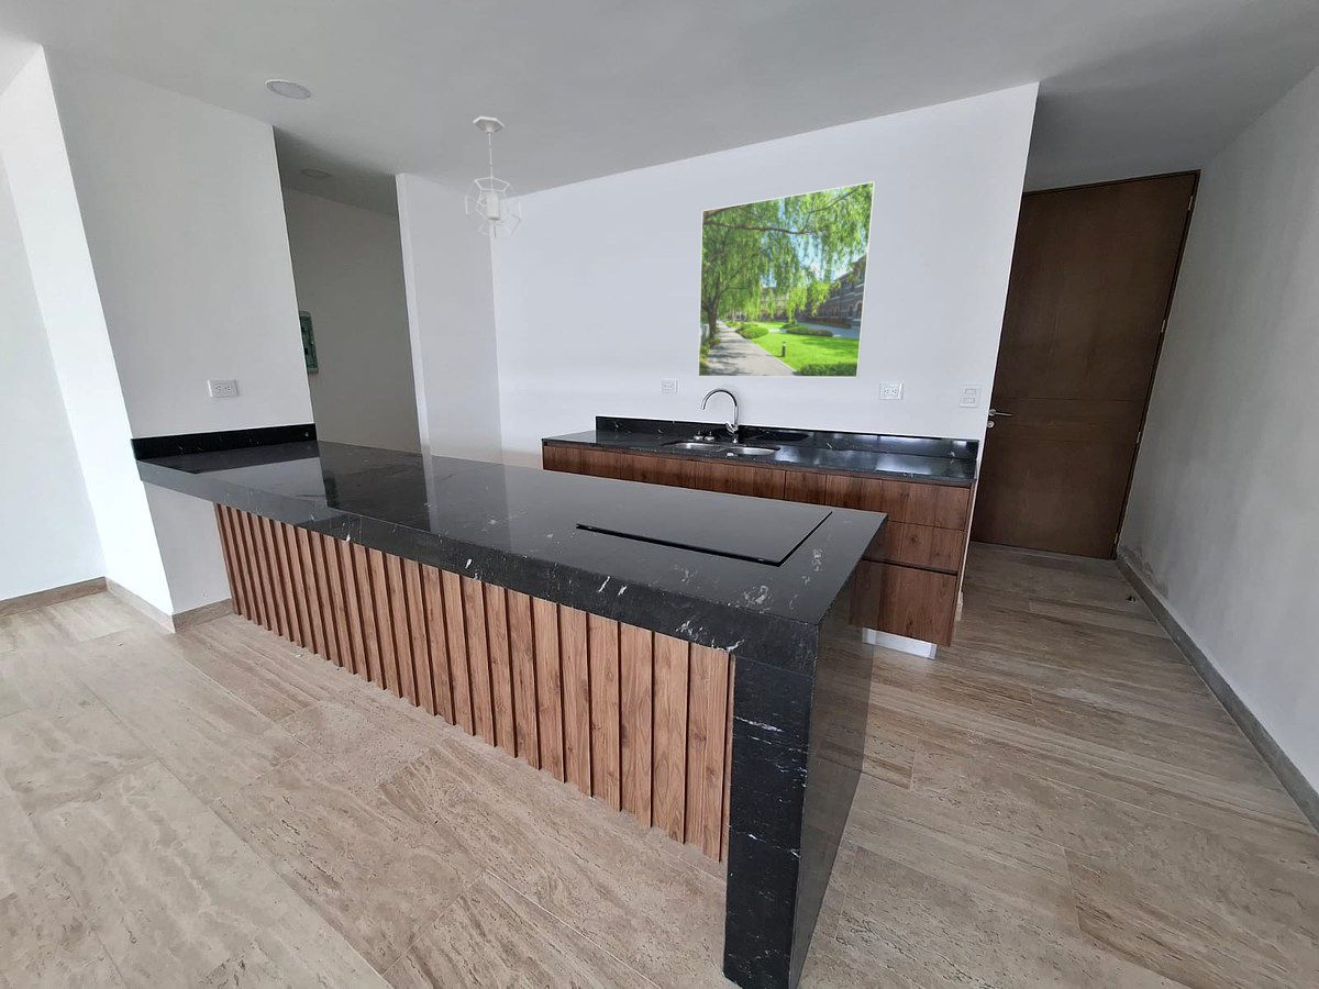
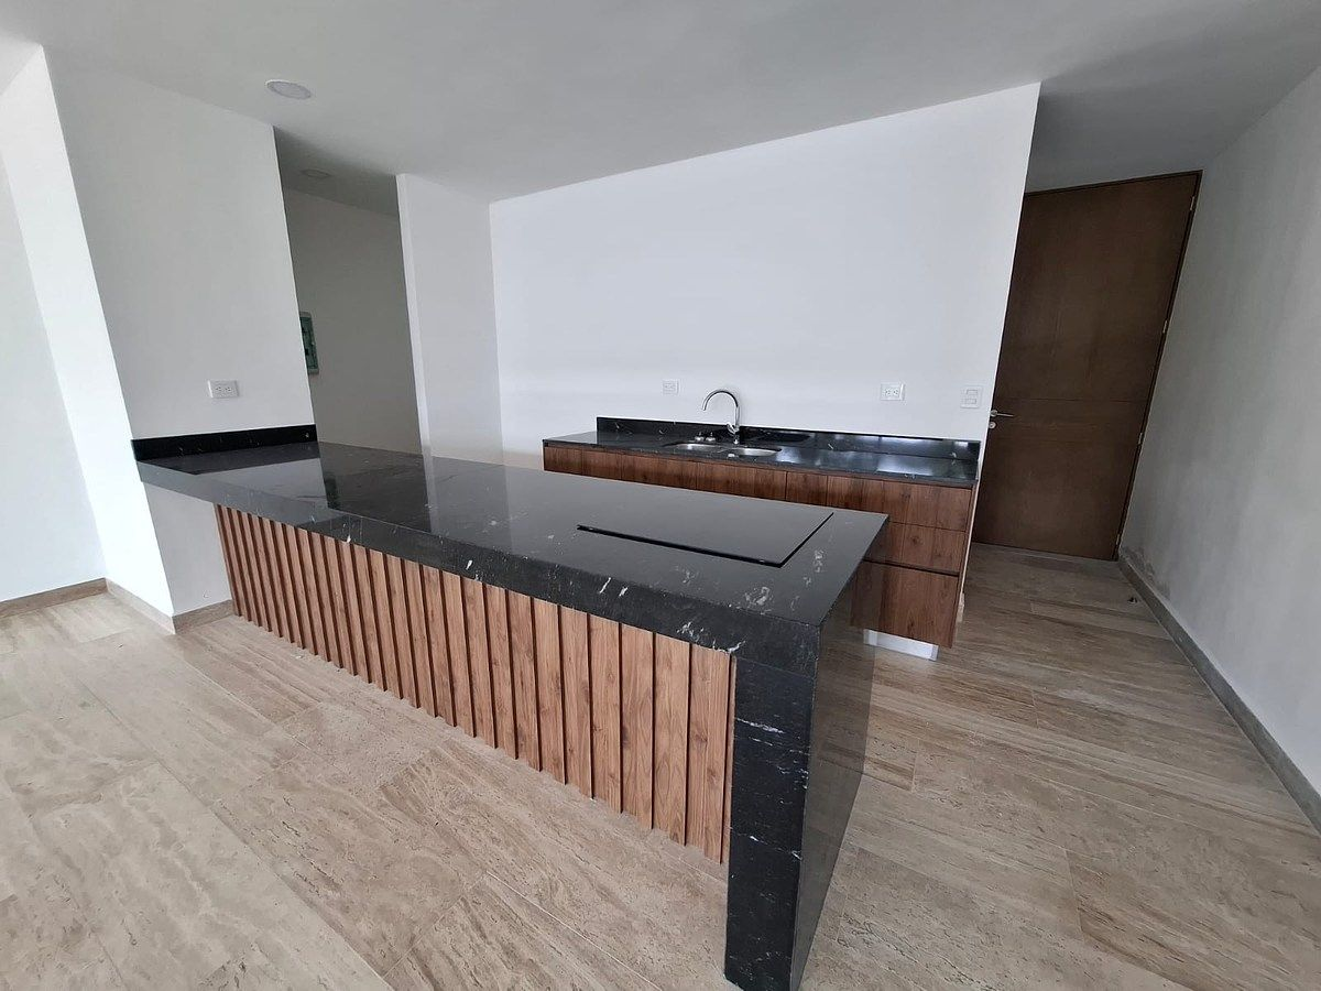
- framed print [697,180,877,379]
- pendant light [465,115,522,240]
